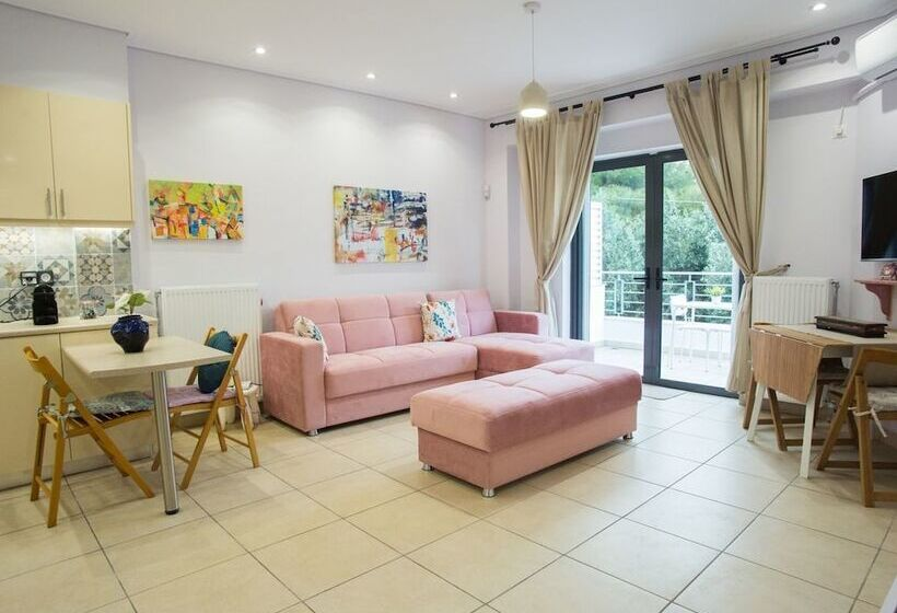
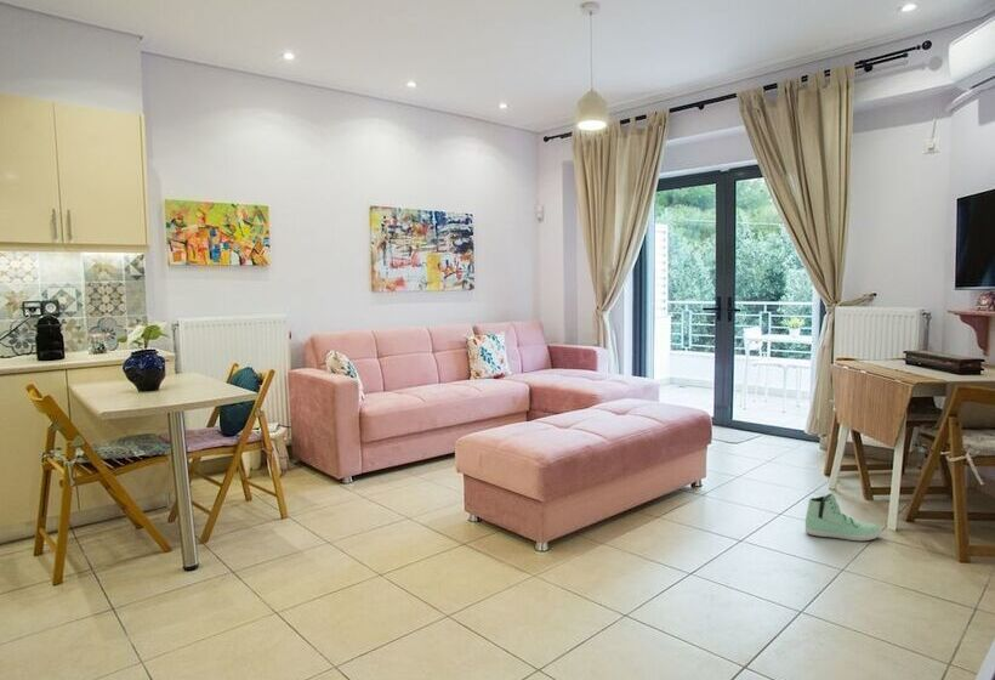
+ sneaker [804,492,883,542]
